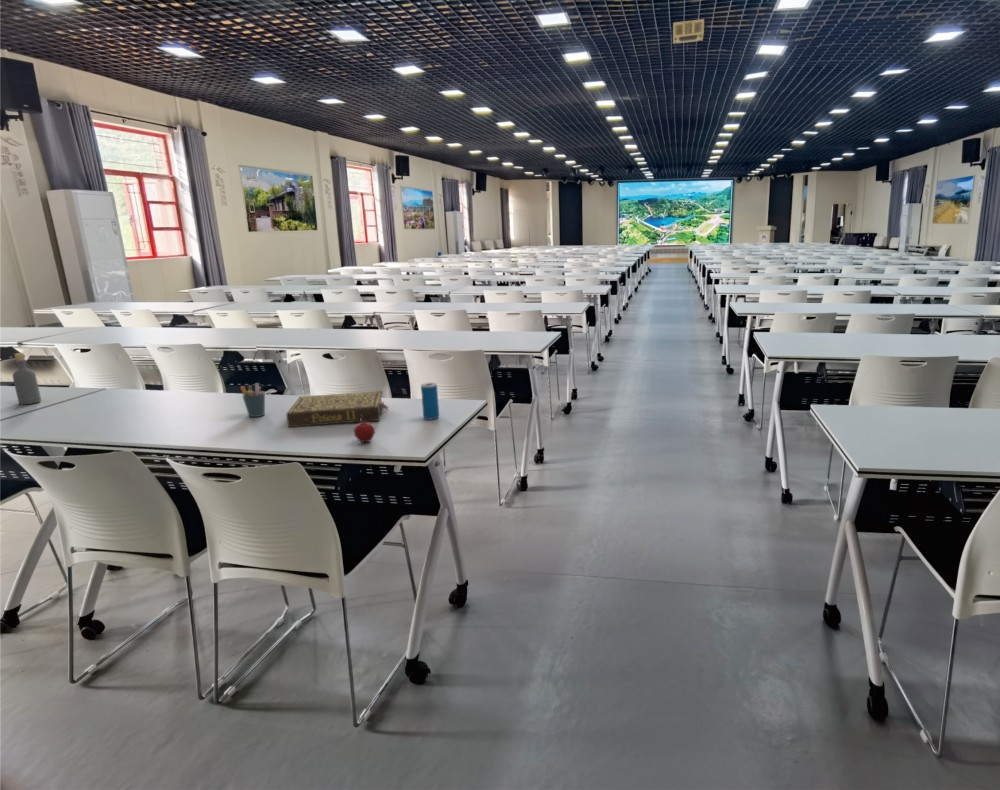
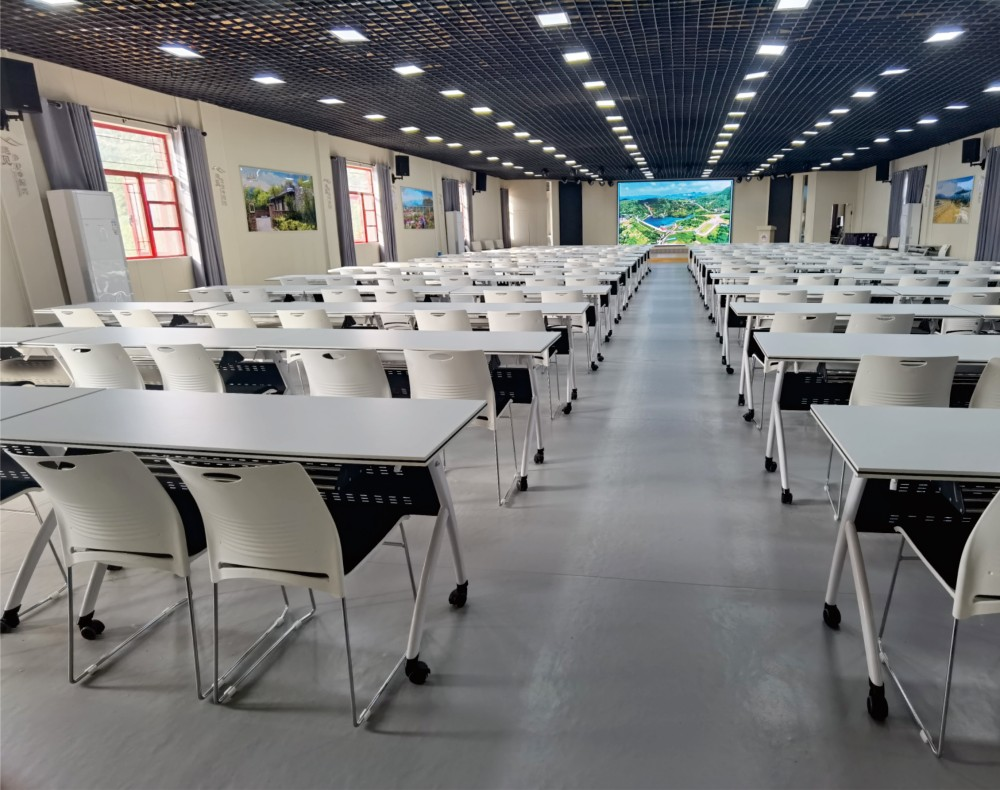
- projector [672,18,705,55]
- book [286,390,390,428]
- beverage can [420,382,440,420]
- pen holder [239,382,266,418]
- apple [353,418,376,444]
- bottle [12,352,42,406]
